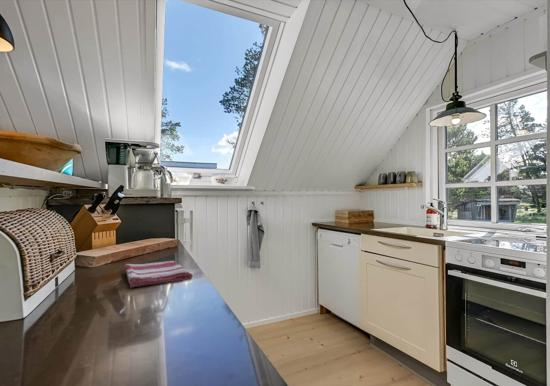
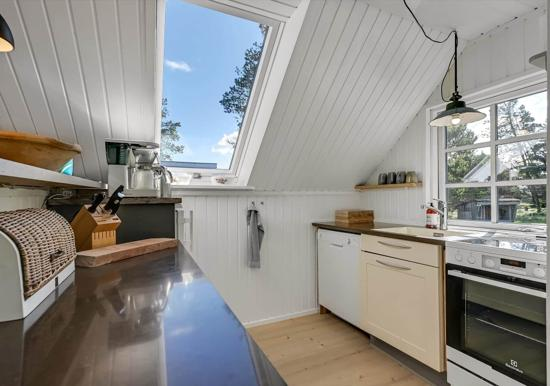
- dish towel [124,260,194,289]
